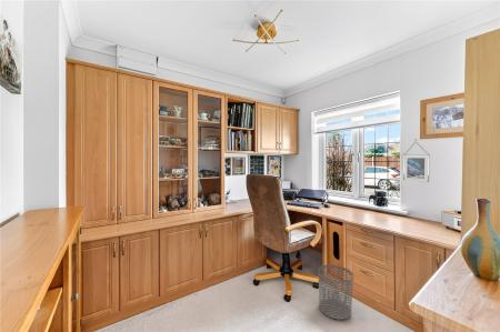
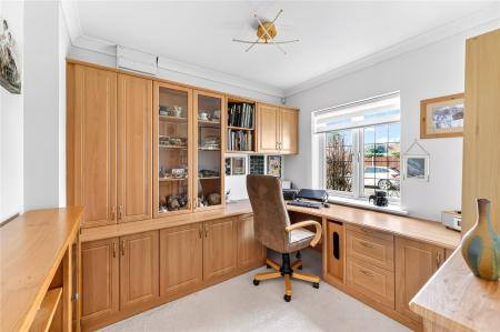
- waste bin [317,263,354,321]
